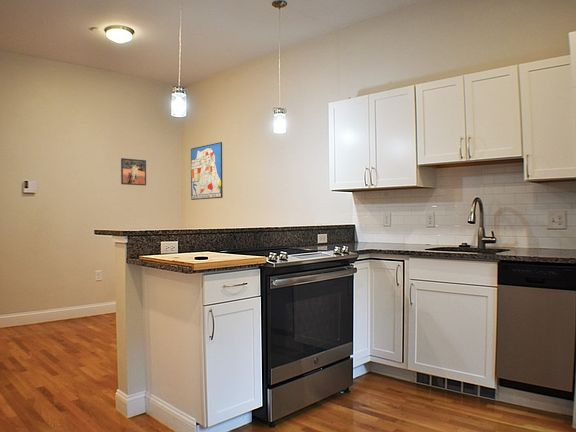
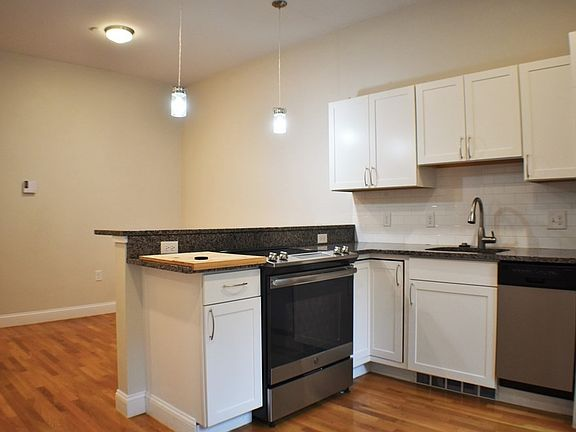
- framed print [120,157,147,186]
- wall art [190,141,224,201]
